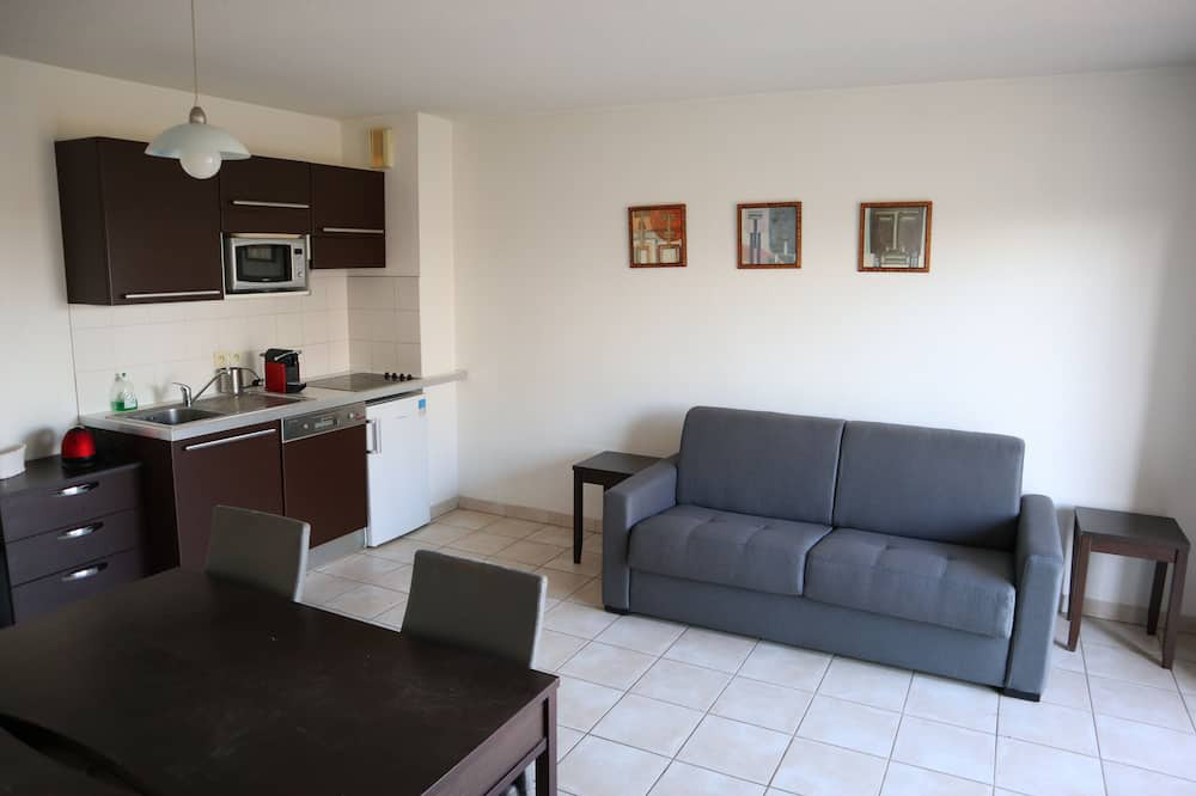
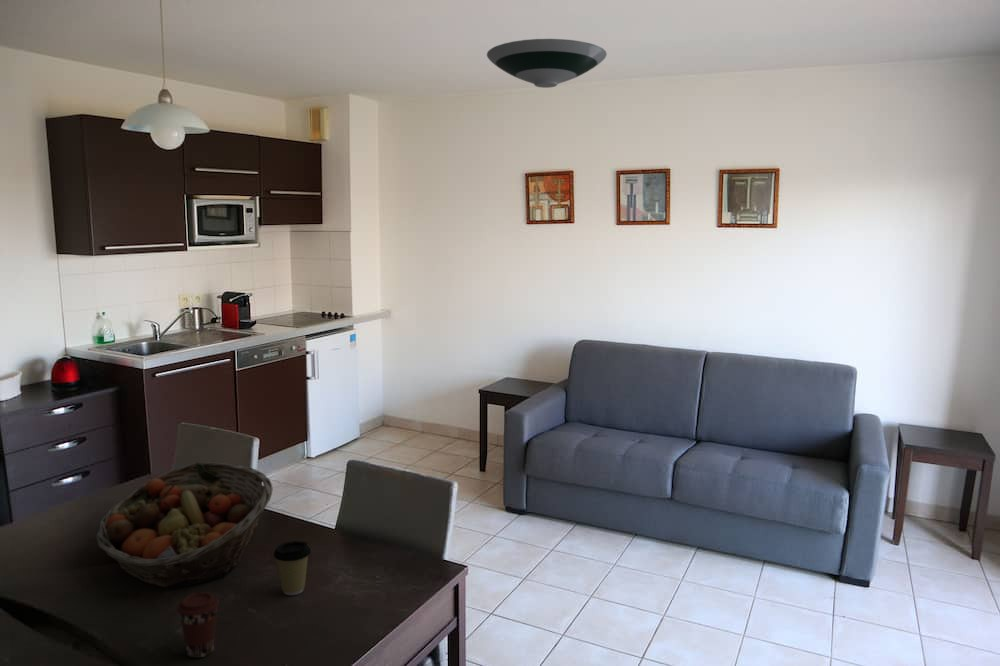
+ fruit basket [95,461,274,588]
+ coffee cup [273,540,312,596]
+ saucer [486,38,608,89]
+ coffee cup [176,591,220,659]
